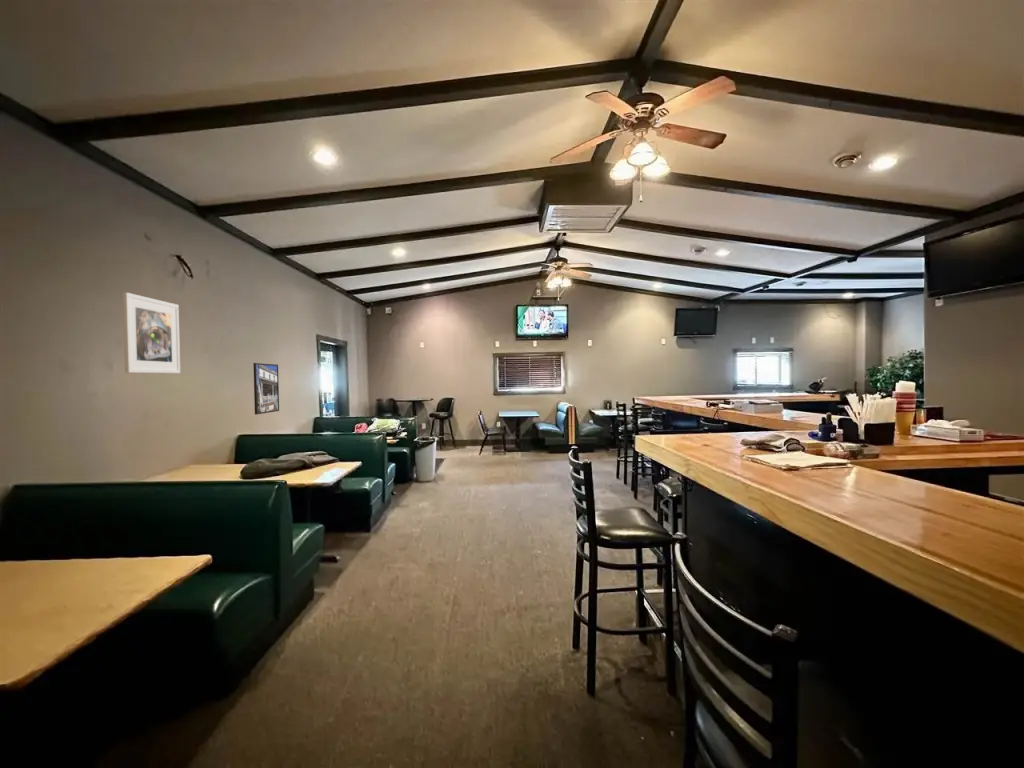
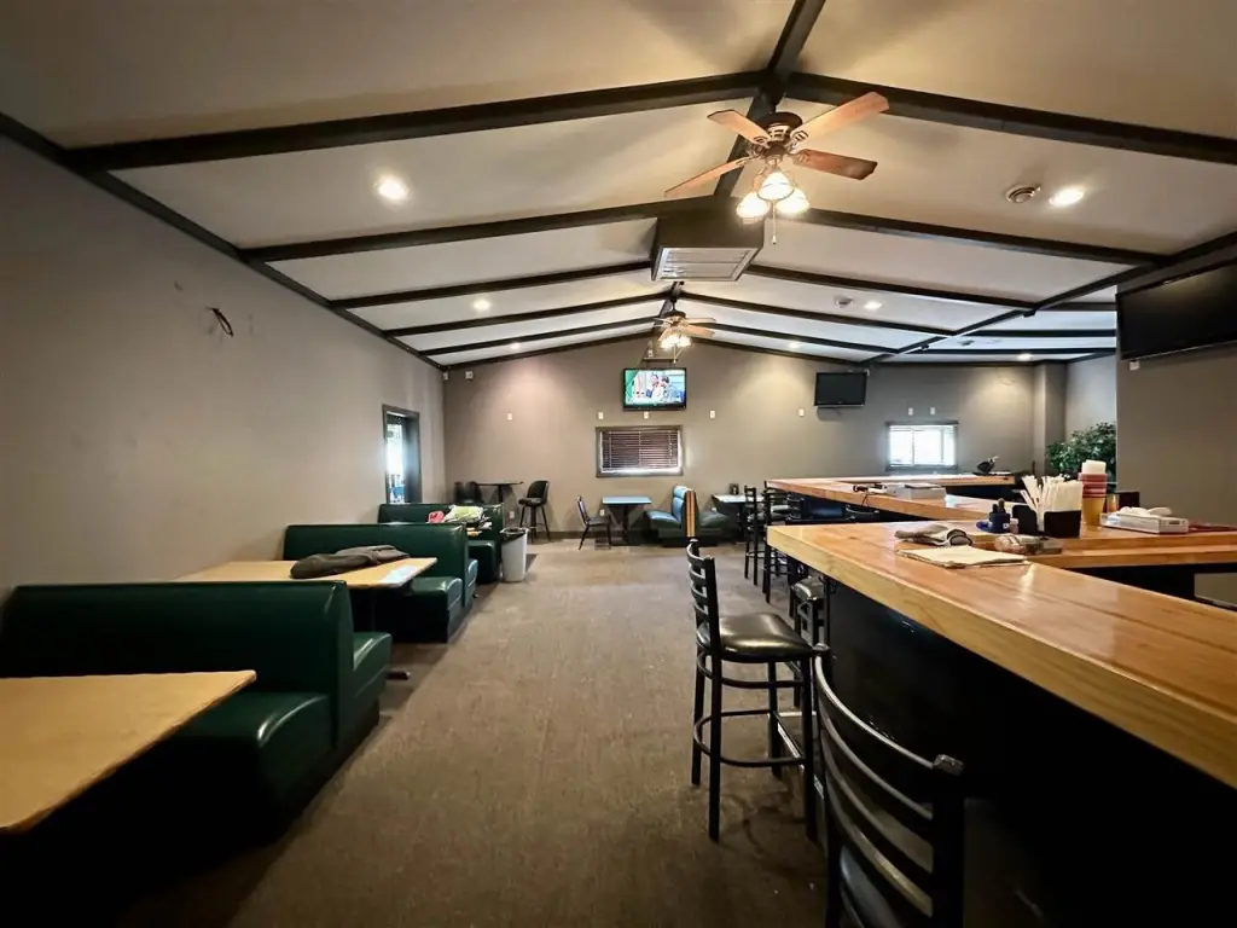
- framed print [122,291,181,374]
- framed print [252,362,280,416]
